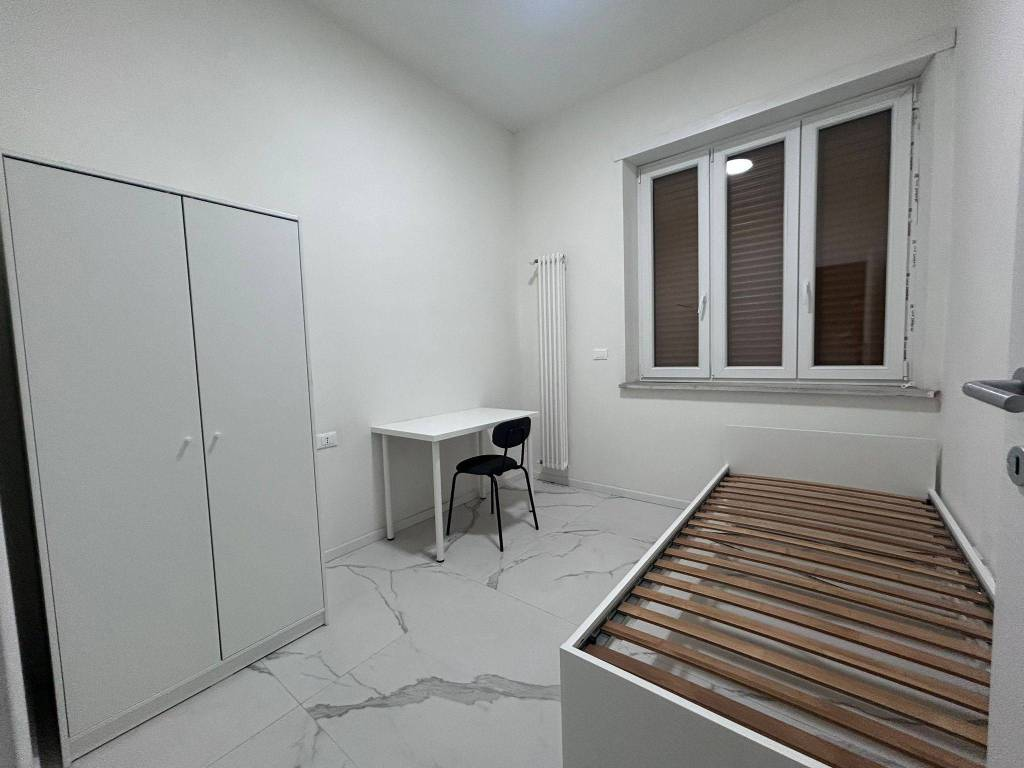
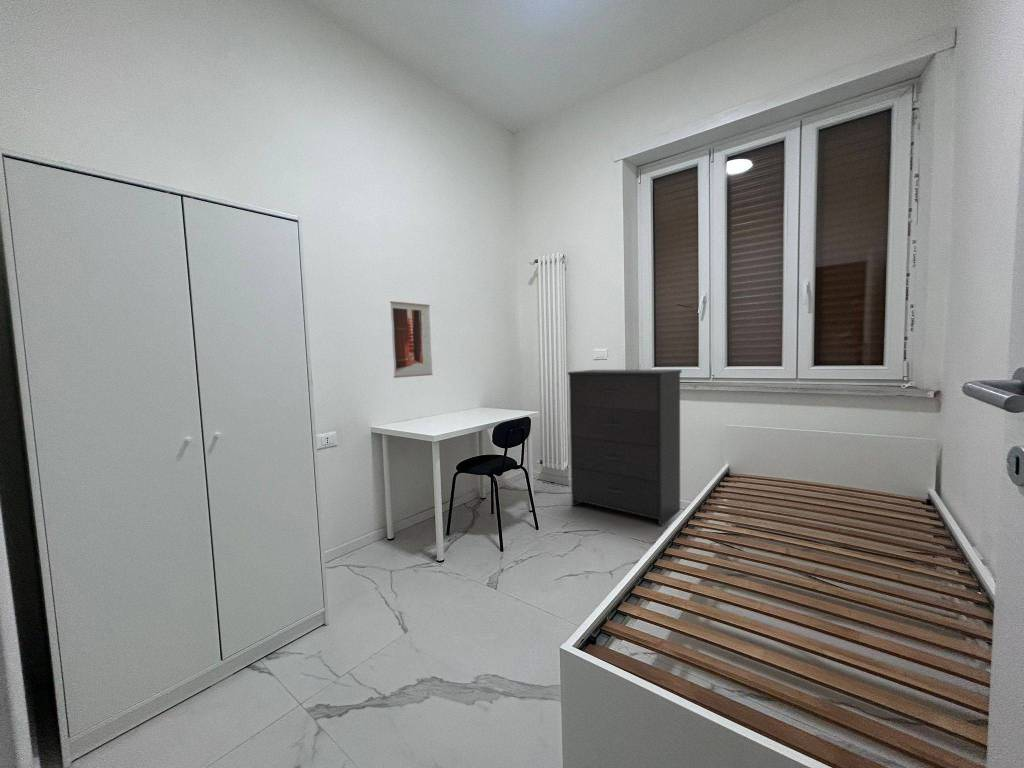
+ wall art [389,300,434,379]
+ dresser [567,369,683,528]
